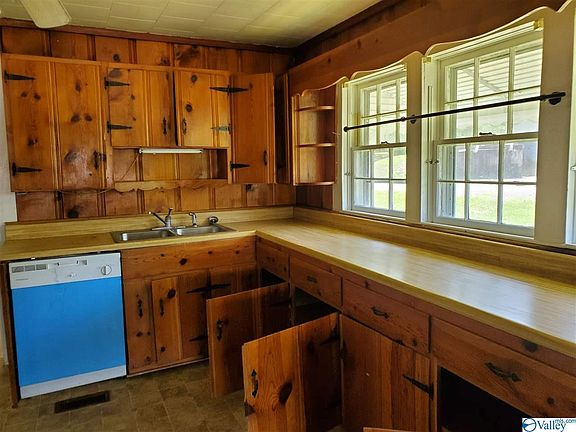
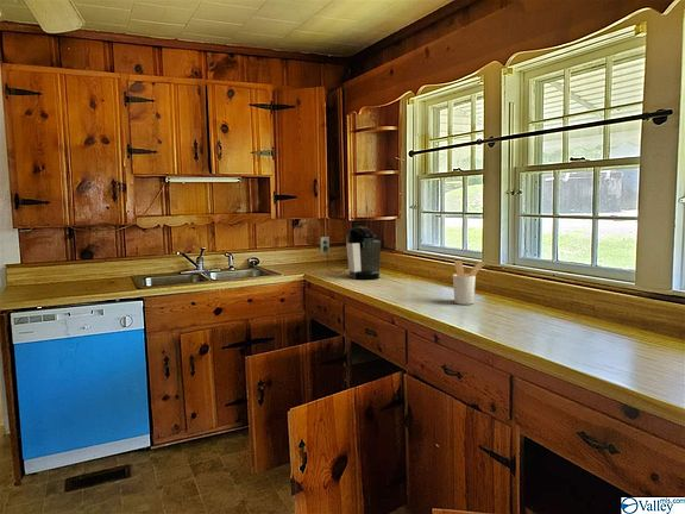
+ utensil holder [452,259,485,306]
+ coffee maker [319,226,382,281]
